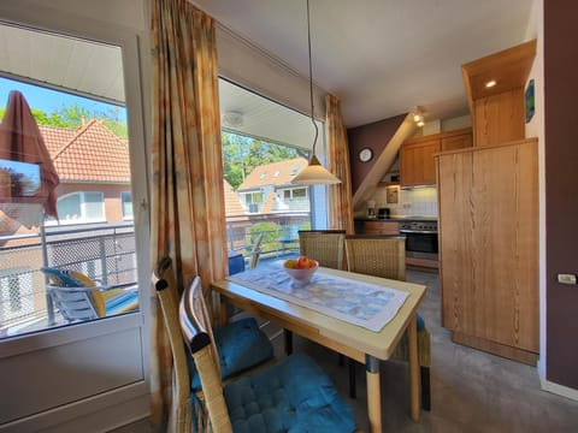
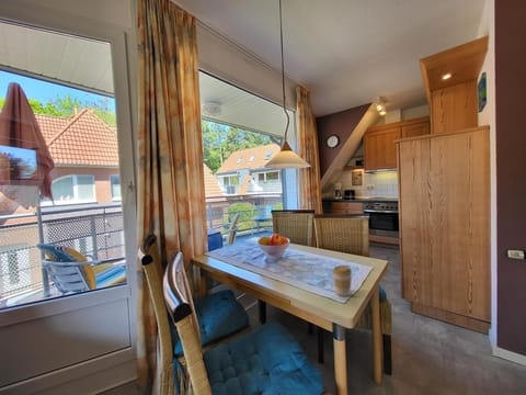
+ coffee cup [331,264,353,297]
